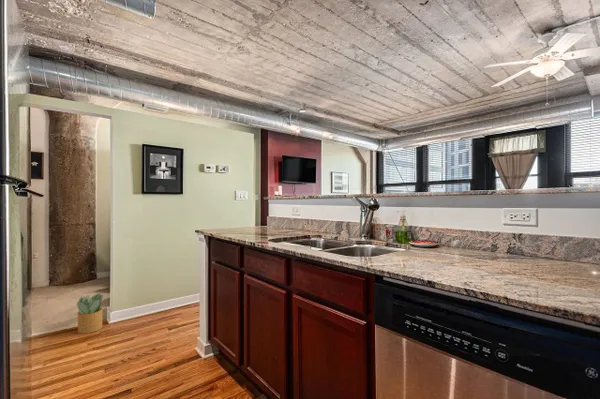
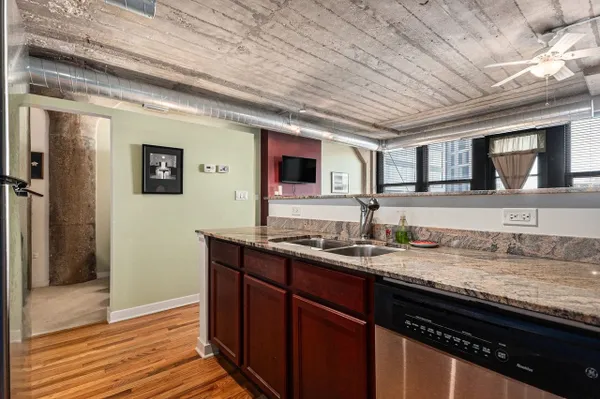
- potted plant [76,292,104,335]
